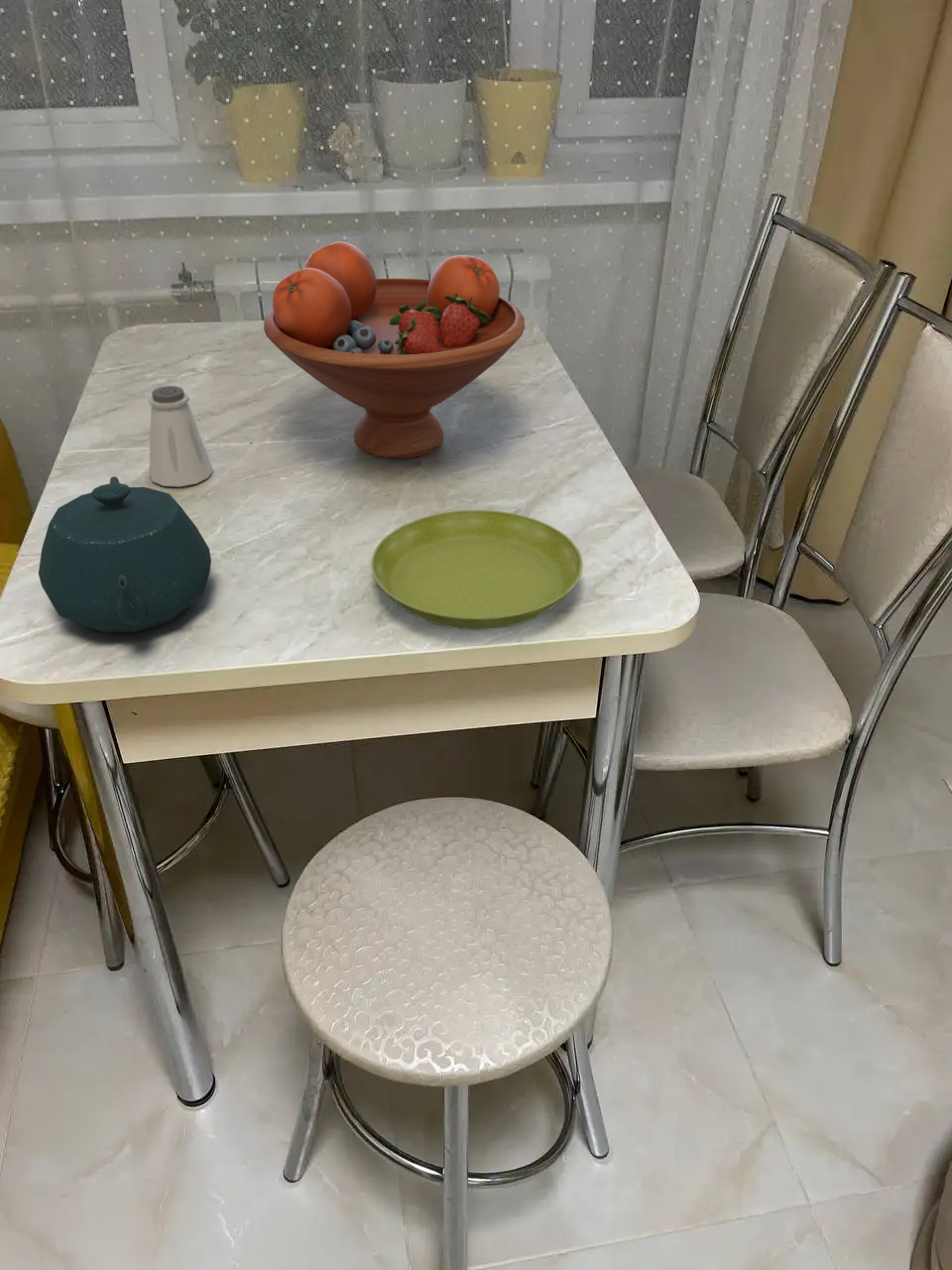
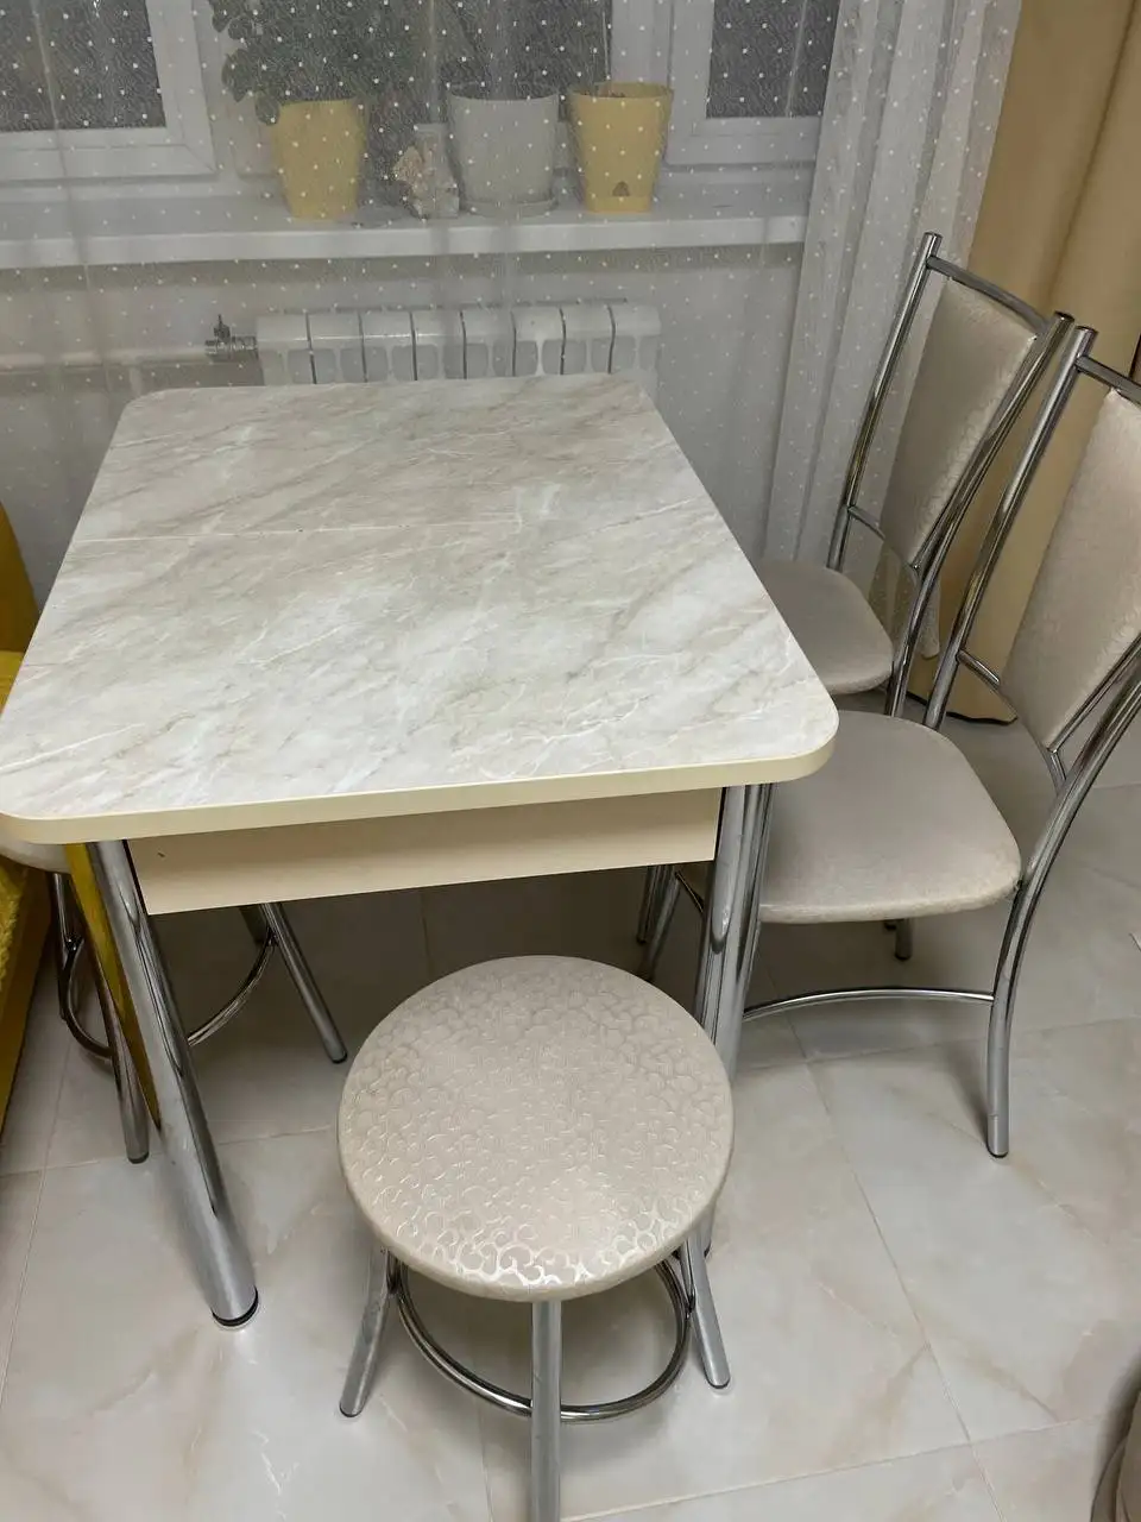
- saltshaker [147,385,214,487]
- saucer [370,509,584,631]
- teapot [38,475,212,634]
- fruit bowl [263,240,526,460]
